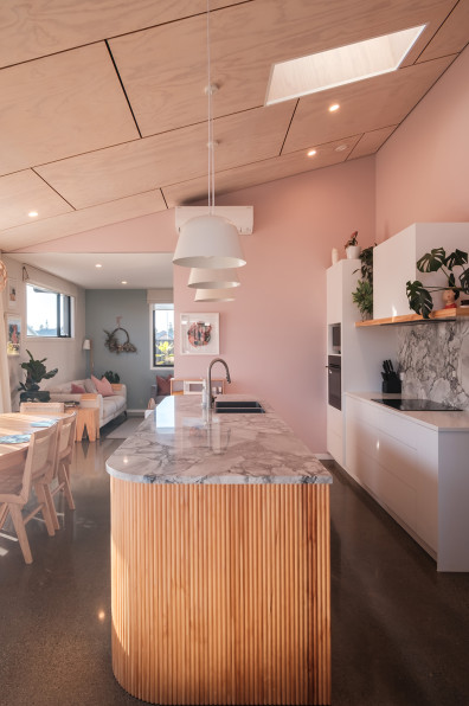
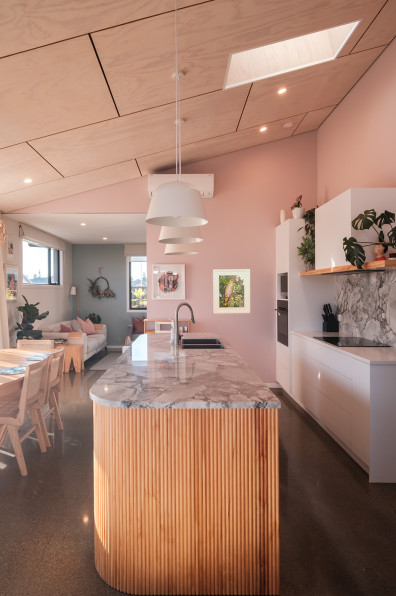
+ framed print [212,268,251,314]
